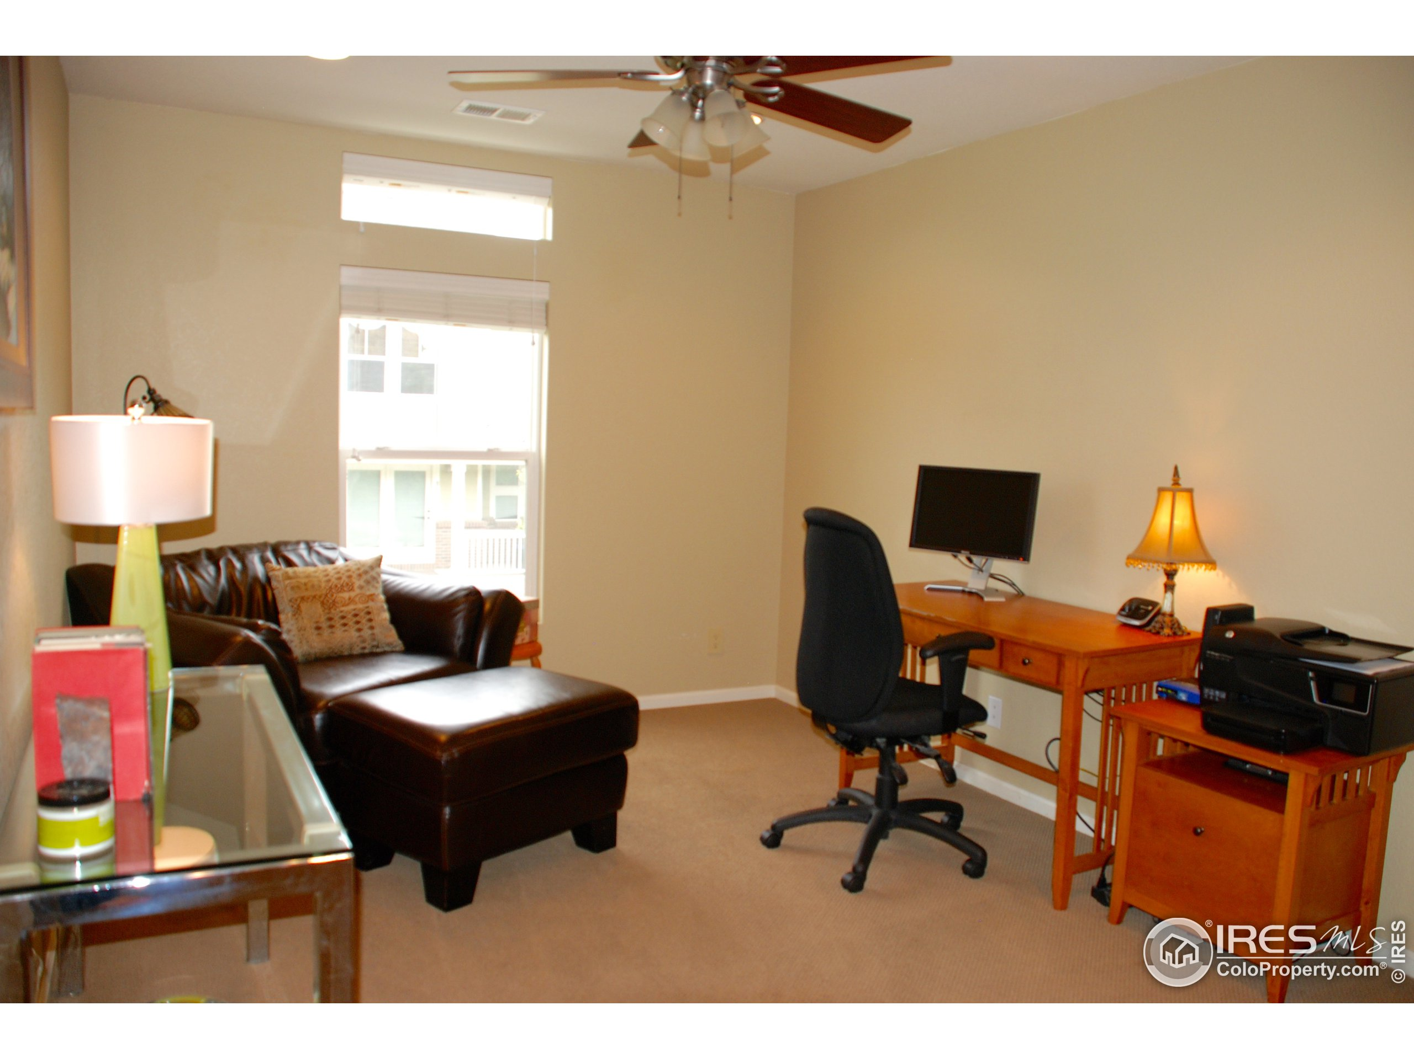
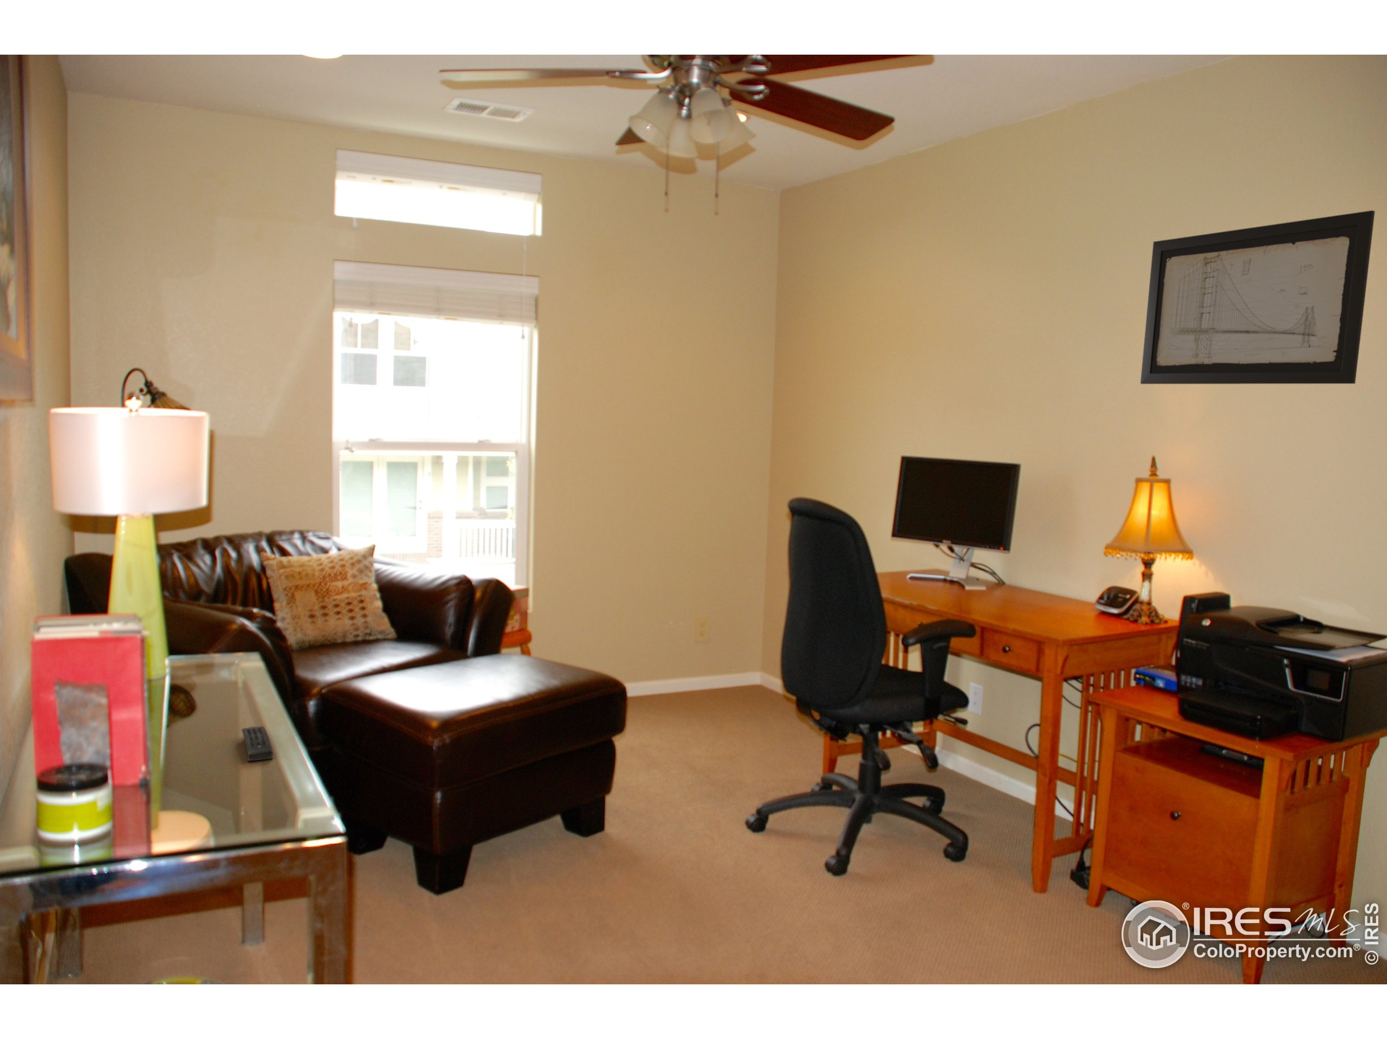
+ remote control [241,726,274,762]
+ wall art [1140,210,1376,385]
